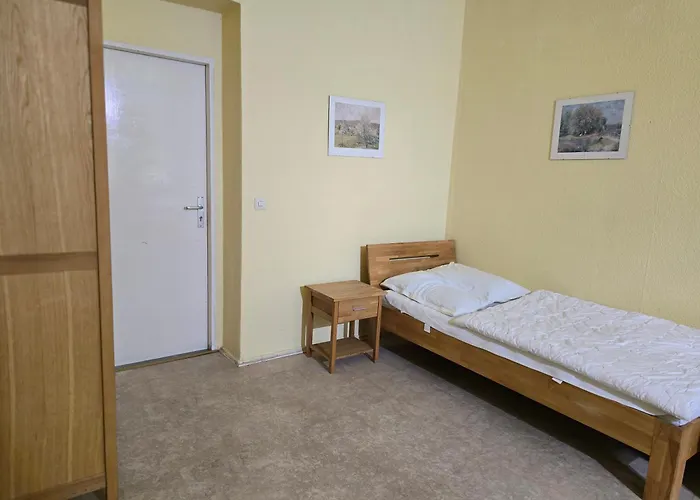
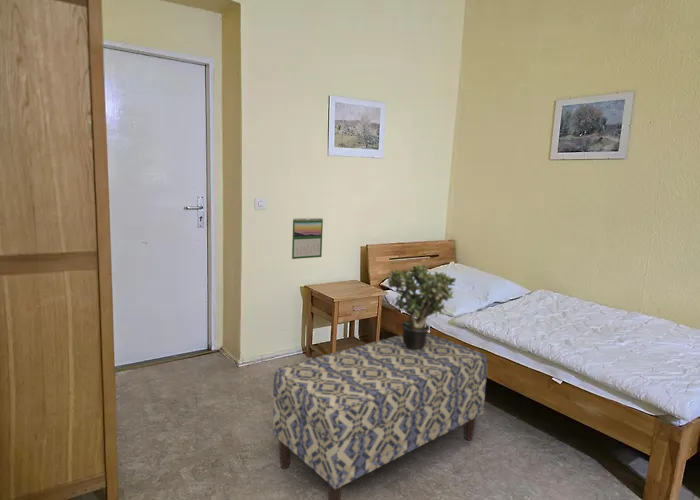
+ potted plant [384,264,457,349]
+ bench [272,332,488,500]
+ calendar [291,216,324,260]
